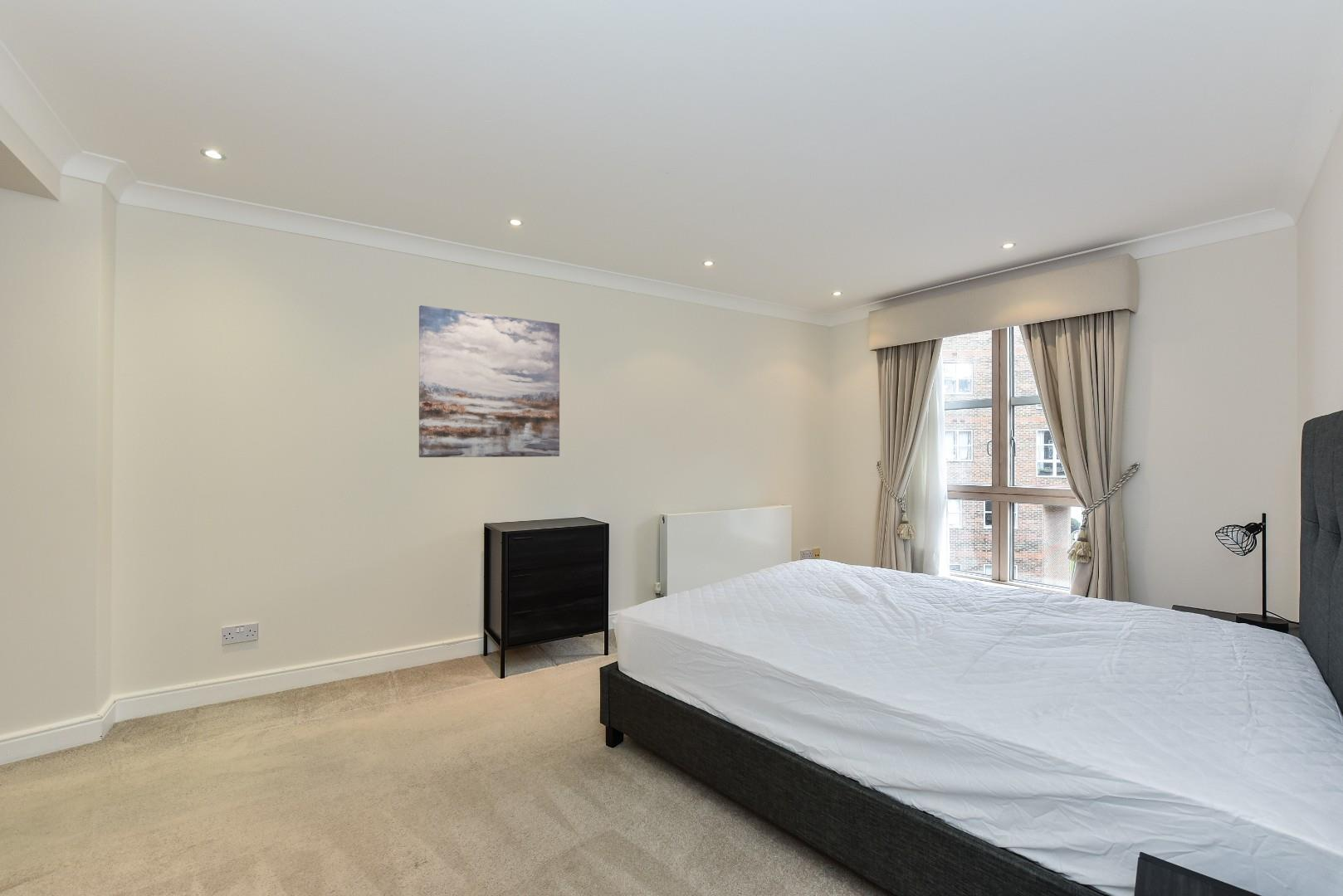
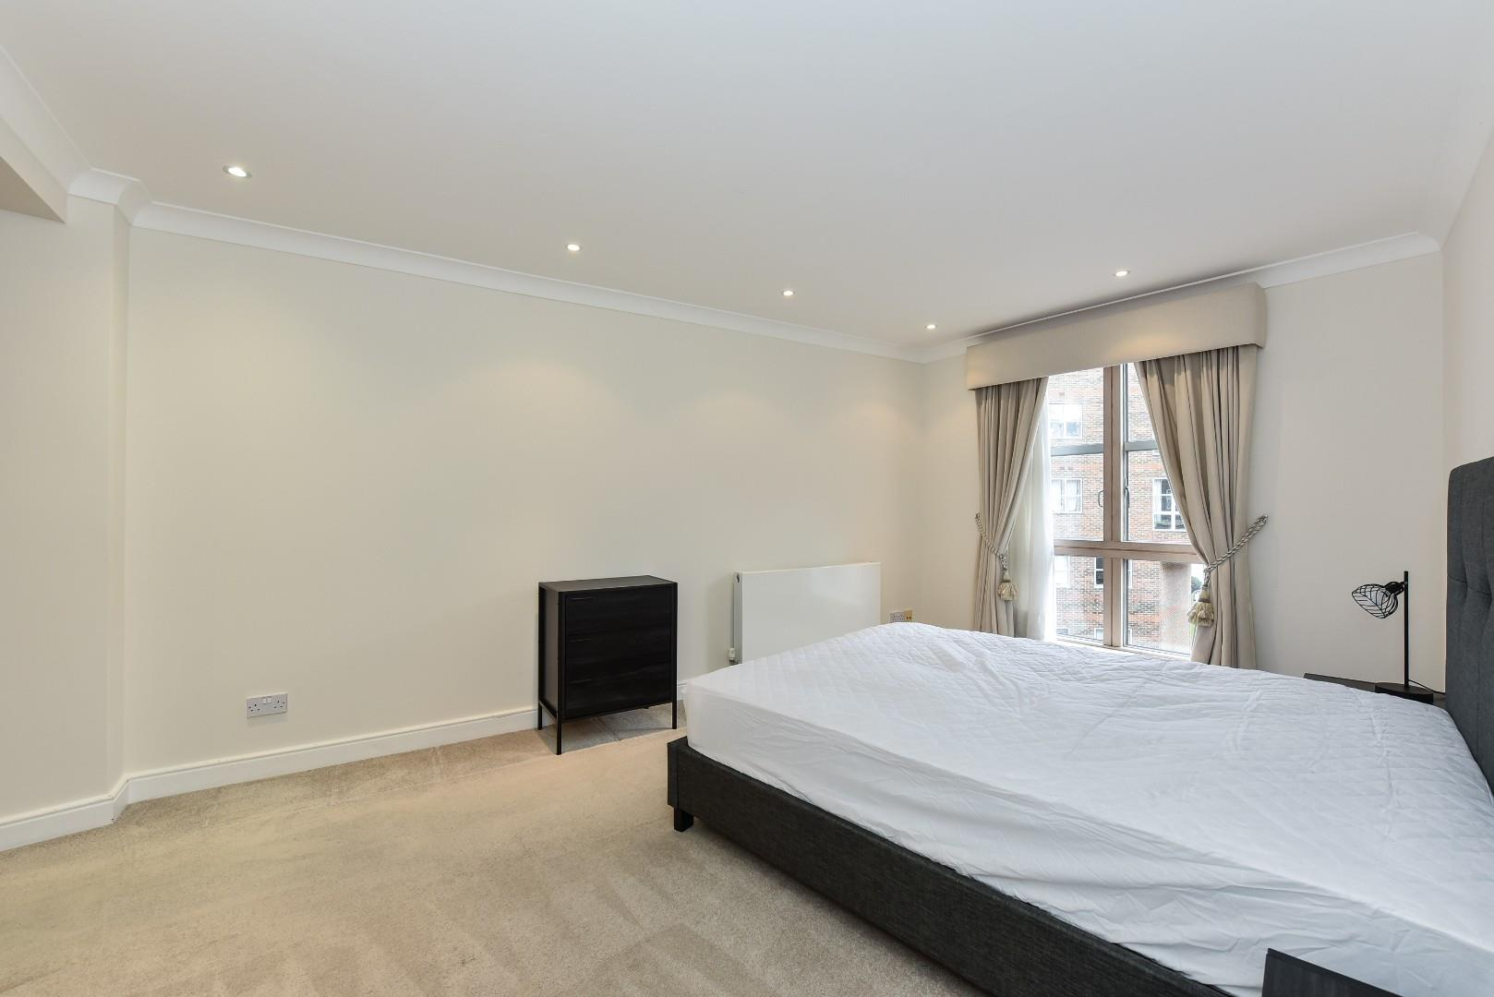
- wall art [418,304,560,458]
